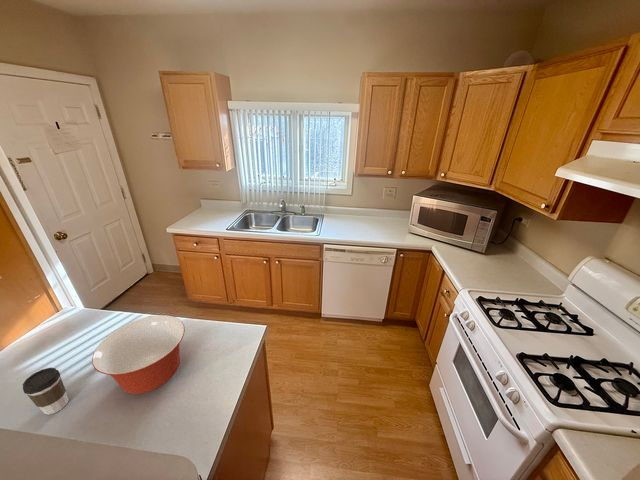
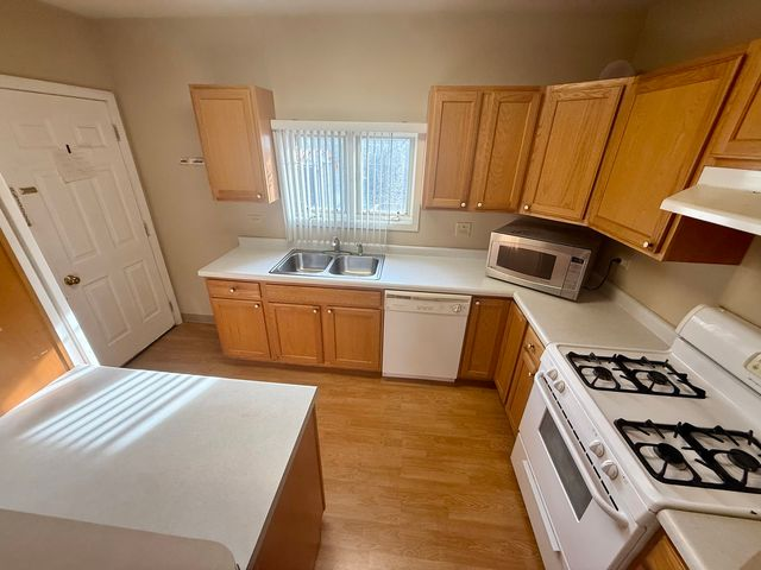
- coffee cup [22,367,70,416]
- mixing bowl [91,314,186,395]
